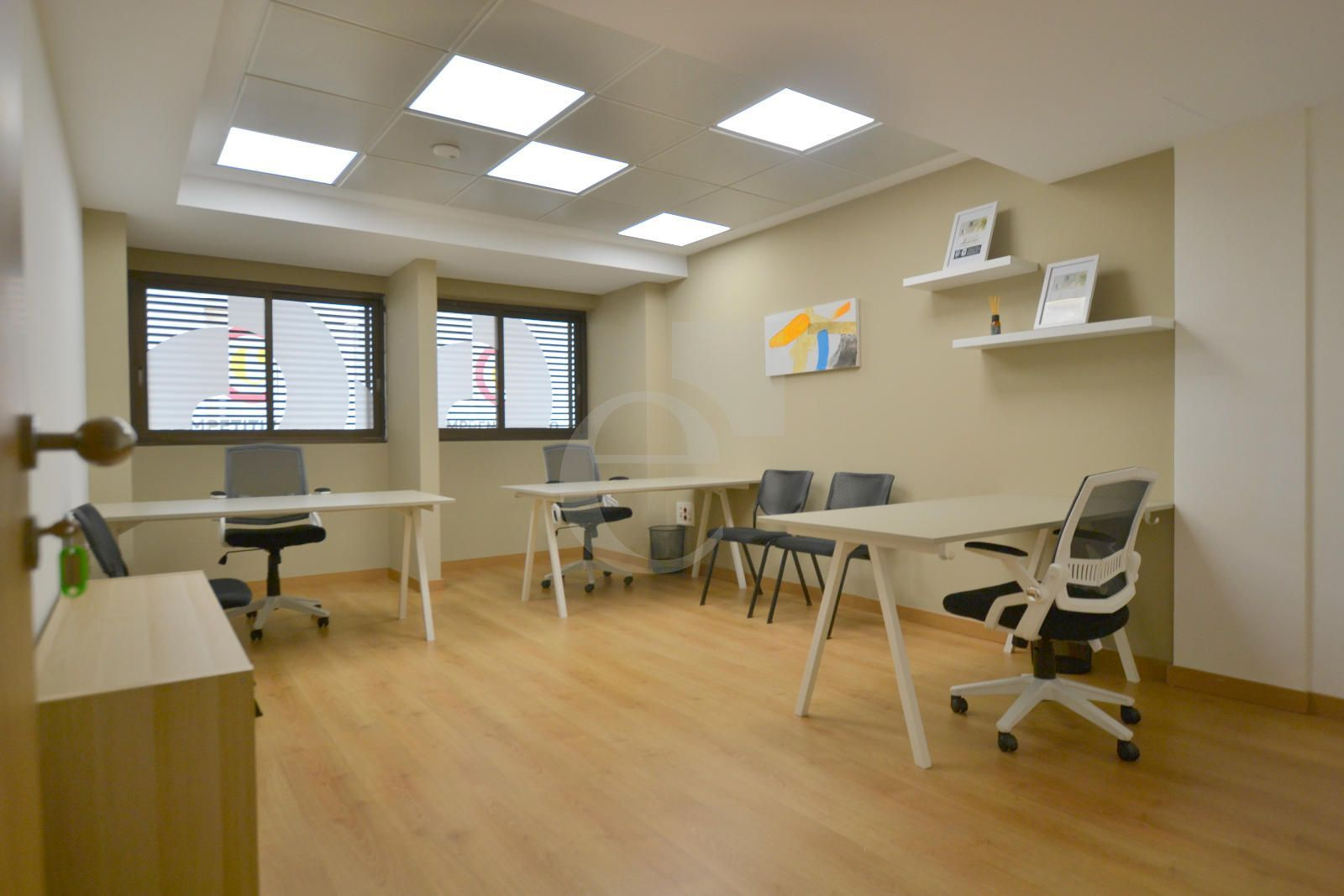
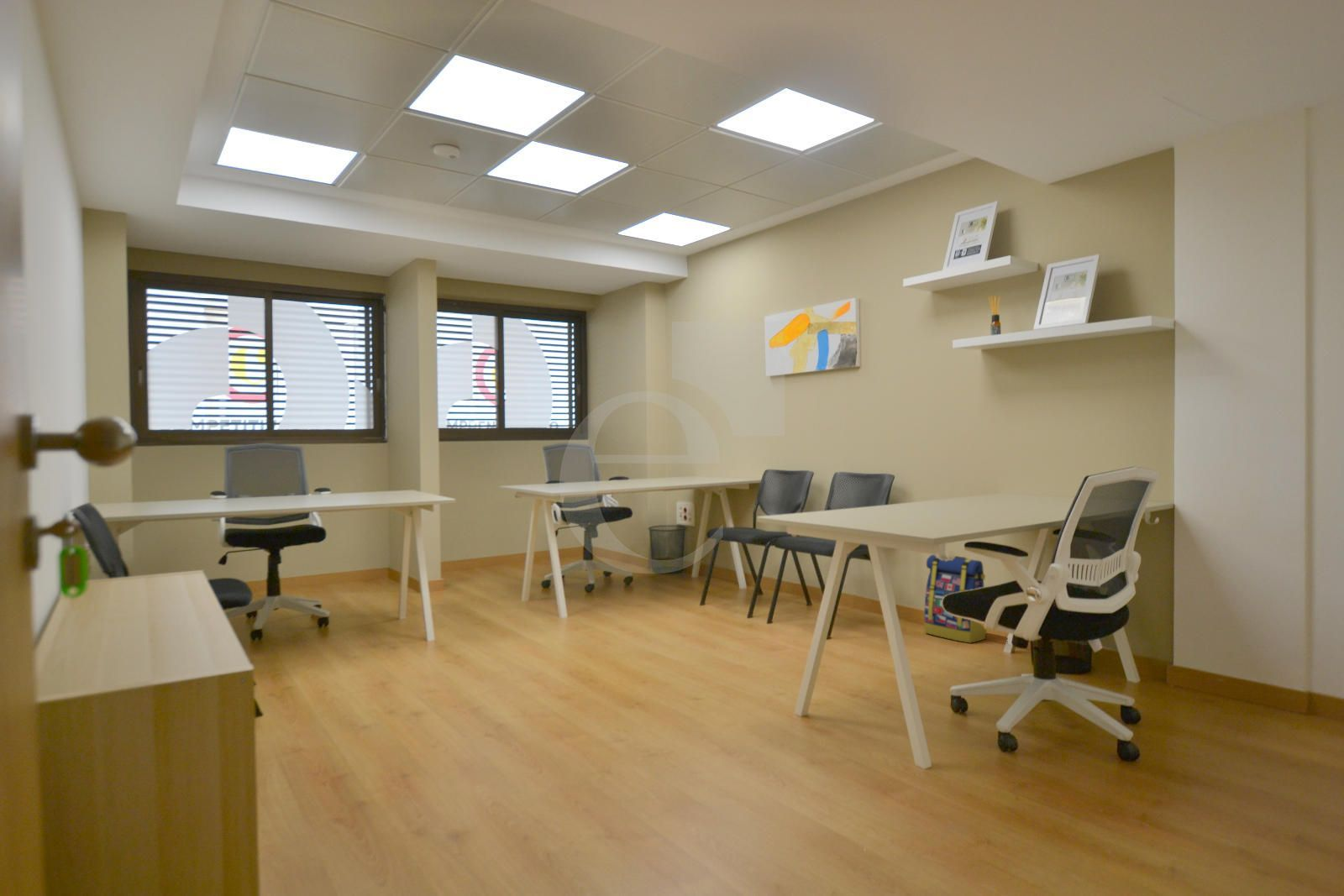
+ backpack [923,554,988,644]
